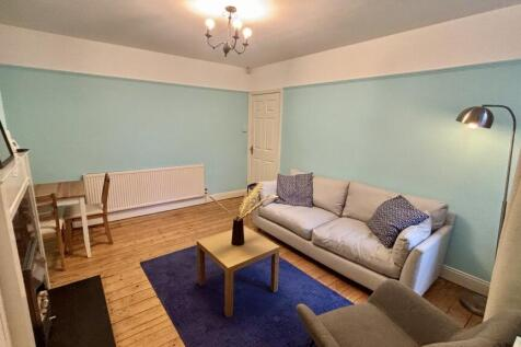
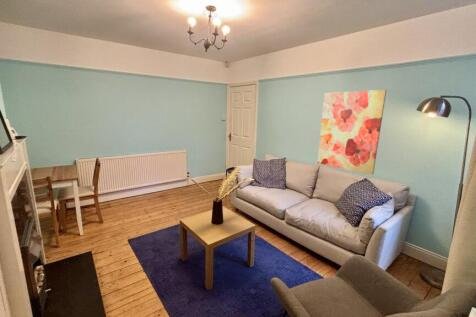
+ wall art [317,89,388,176]
